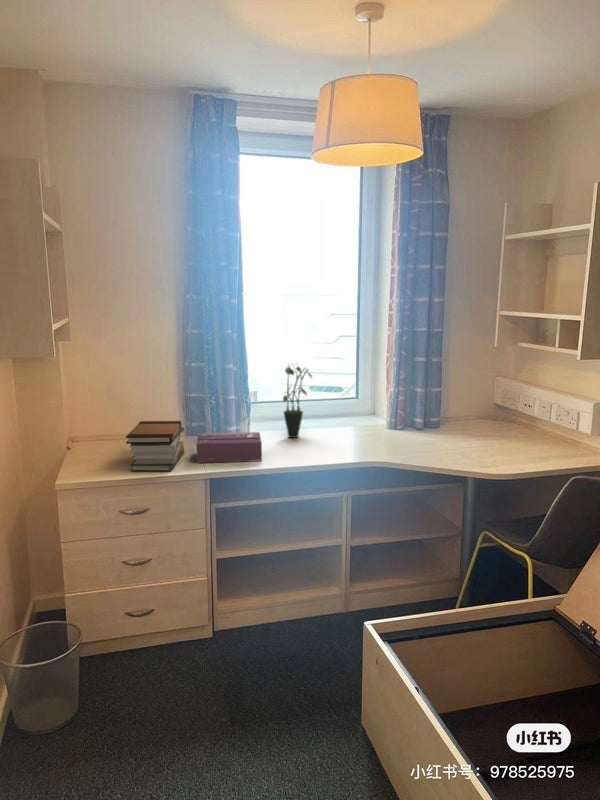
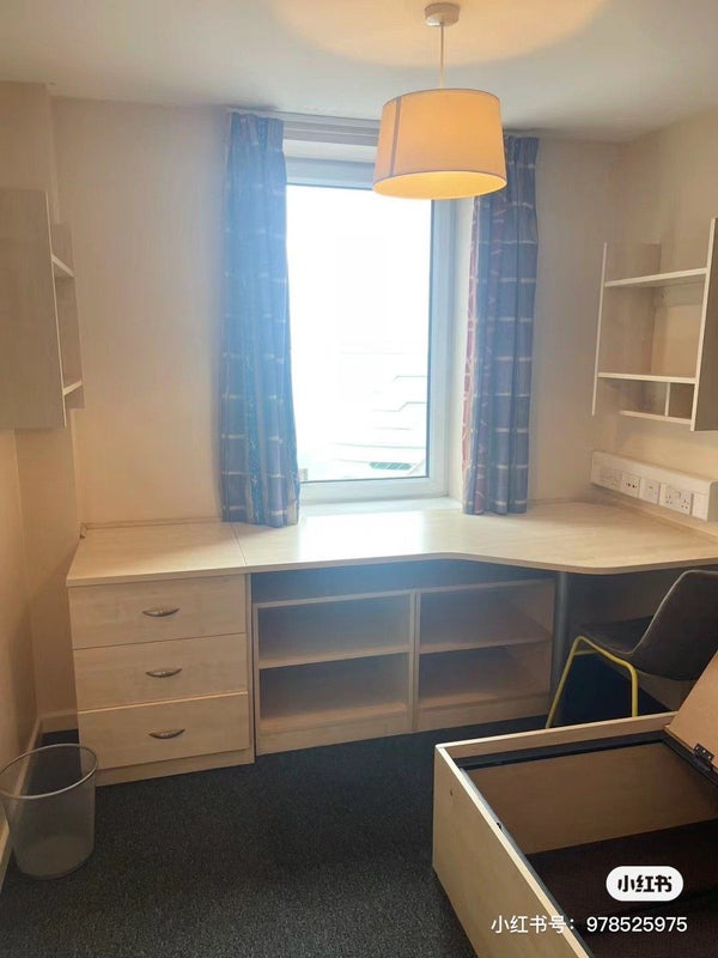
- book stack [125,420,185,472]
- potted plant [282,362,313,439]
- tissue box [195,431,263,464]
